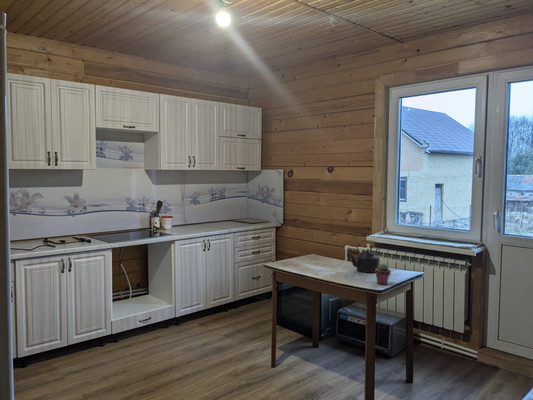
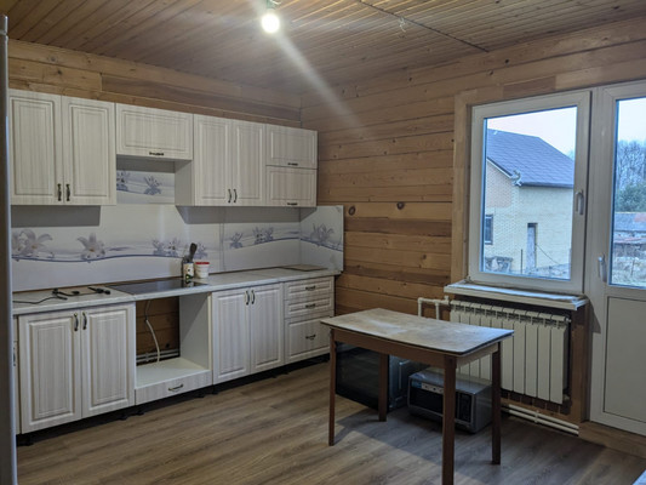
- potted succulent [374,263,392,286]
- kettle [346,239,380,274]
